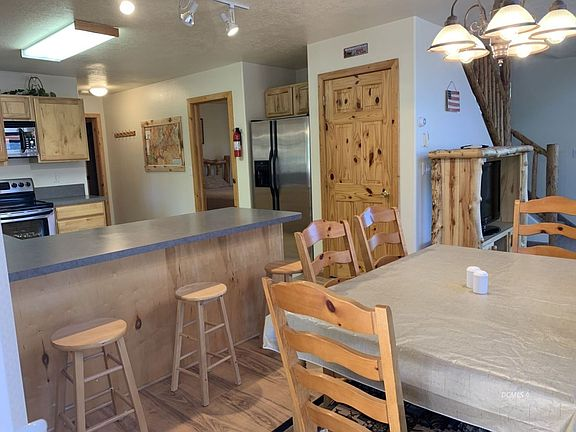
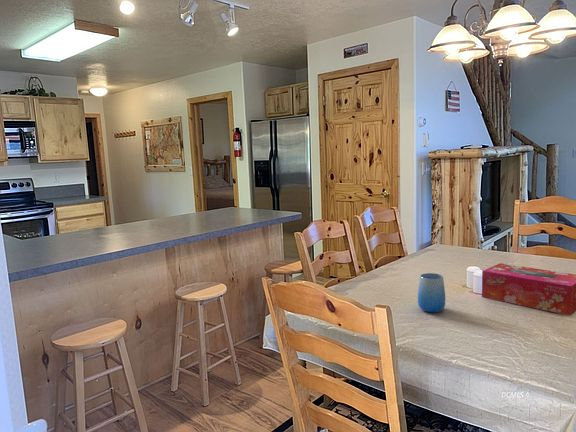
+ tissue box [481,262,576,317]
+ cup [417,272,446,313]
